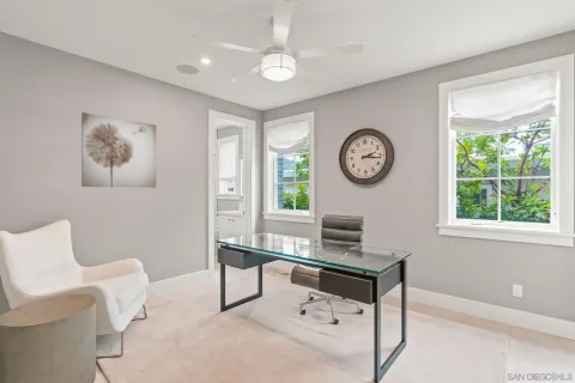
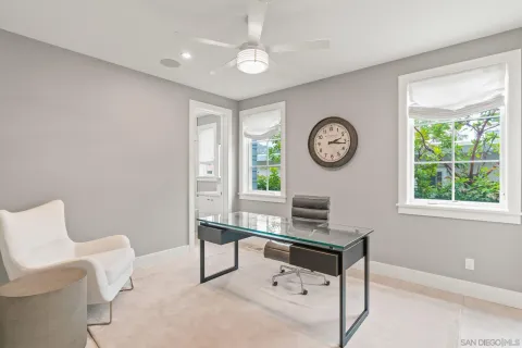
- wall art [80,111,157,189]
